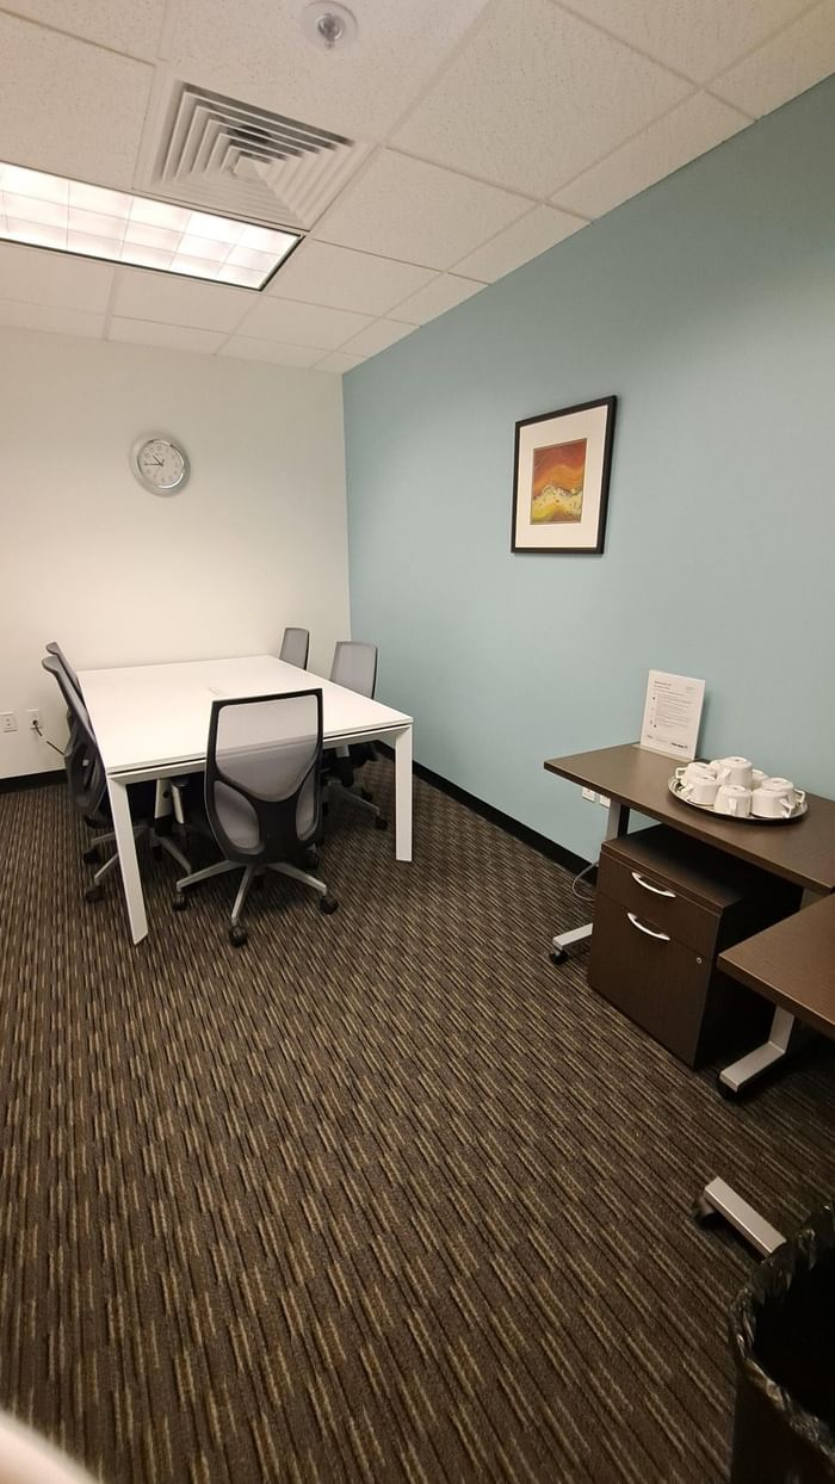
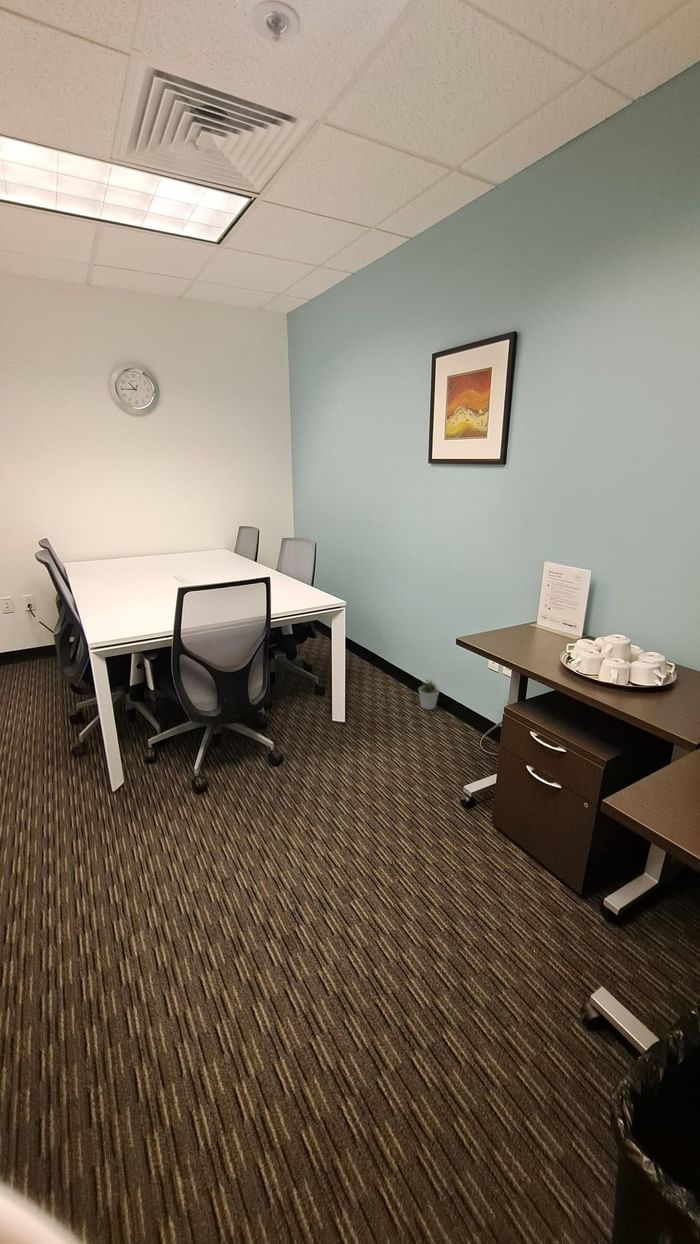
+ potted plant [416,678,440,711]
